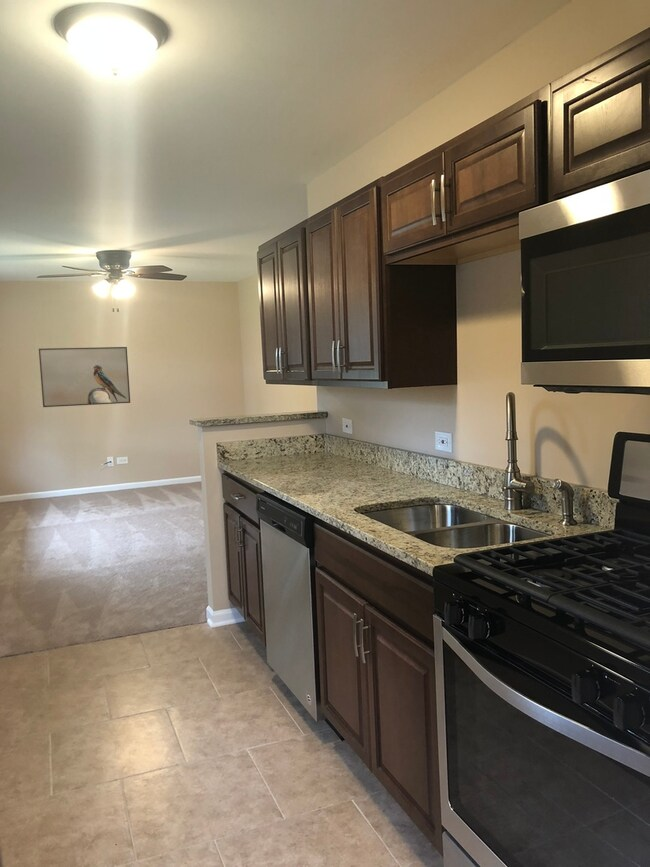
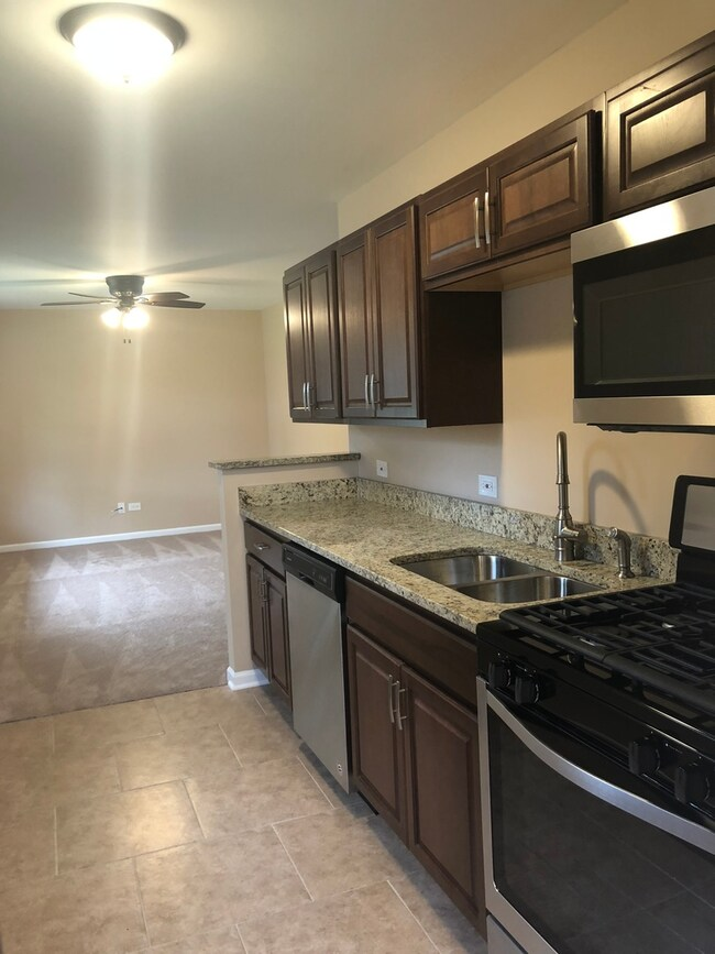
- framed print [38,346,131,408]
